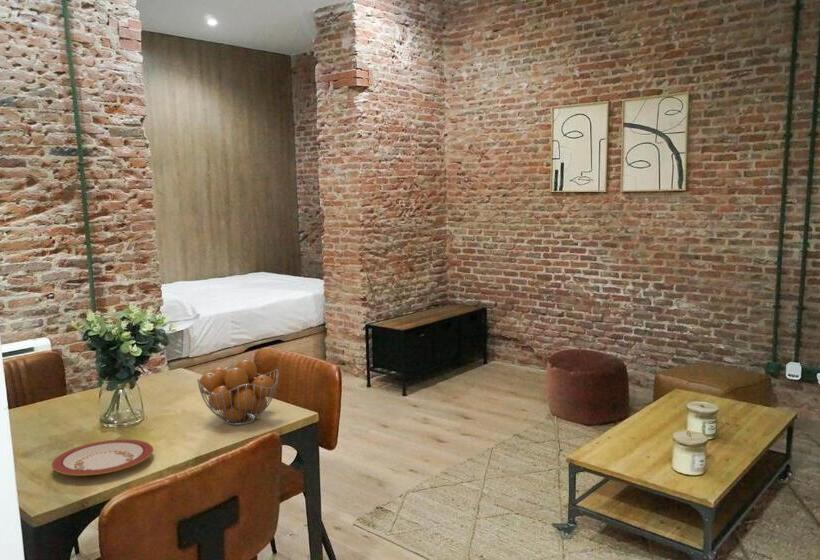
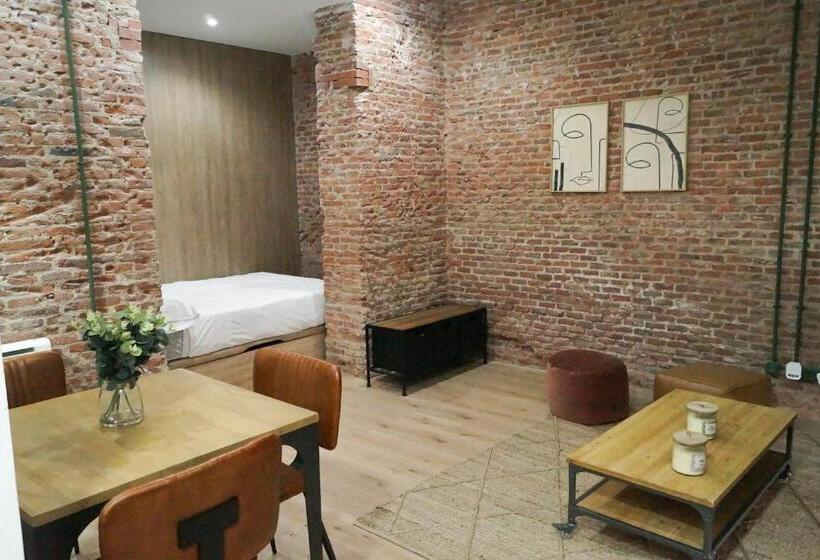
- plate [51,438,154,477]
- fruit basket [196,359,280,426]
